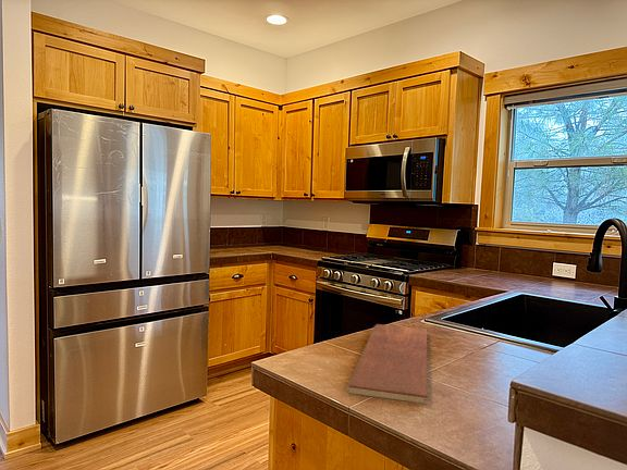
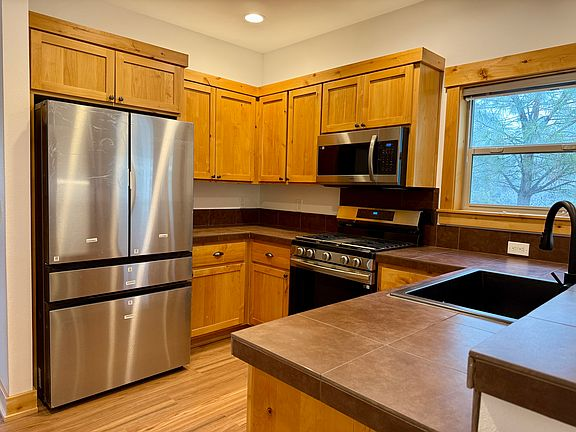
- chopping board [346,323,429,405]
